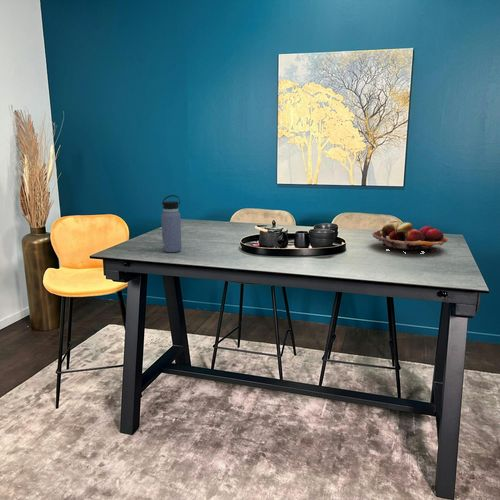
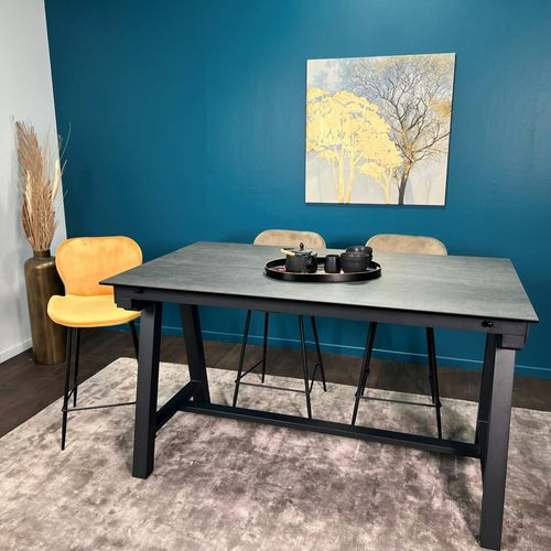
- water bottle [160,194,182,253]
- fruit basket [371,220,448,254]
